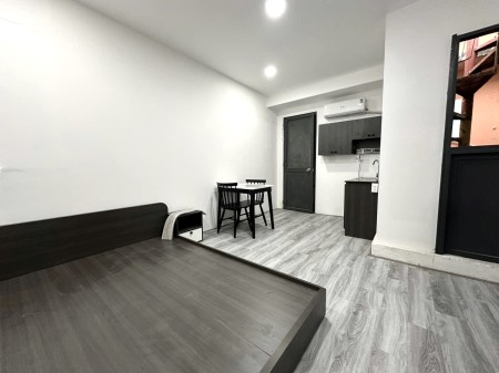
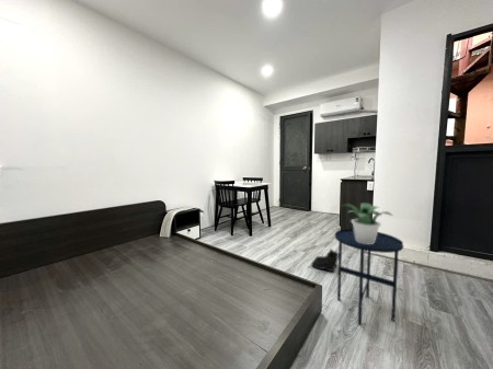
+ boots [310,247,339,273]
+ potted plant [342,203,393,244]
+ side table [334,228,404,325]
